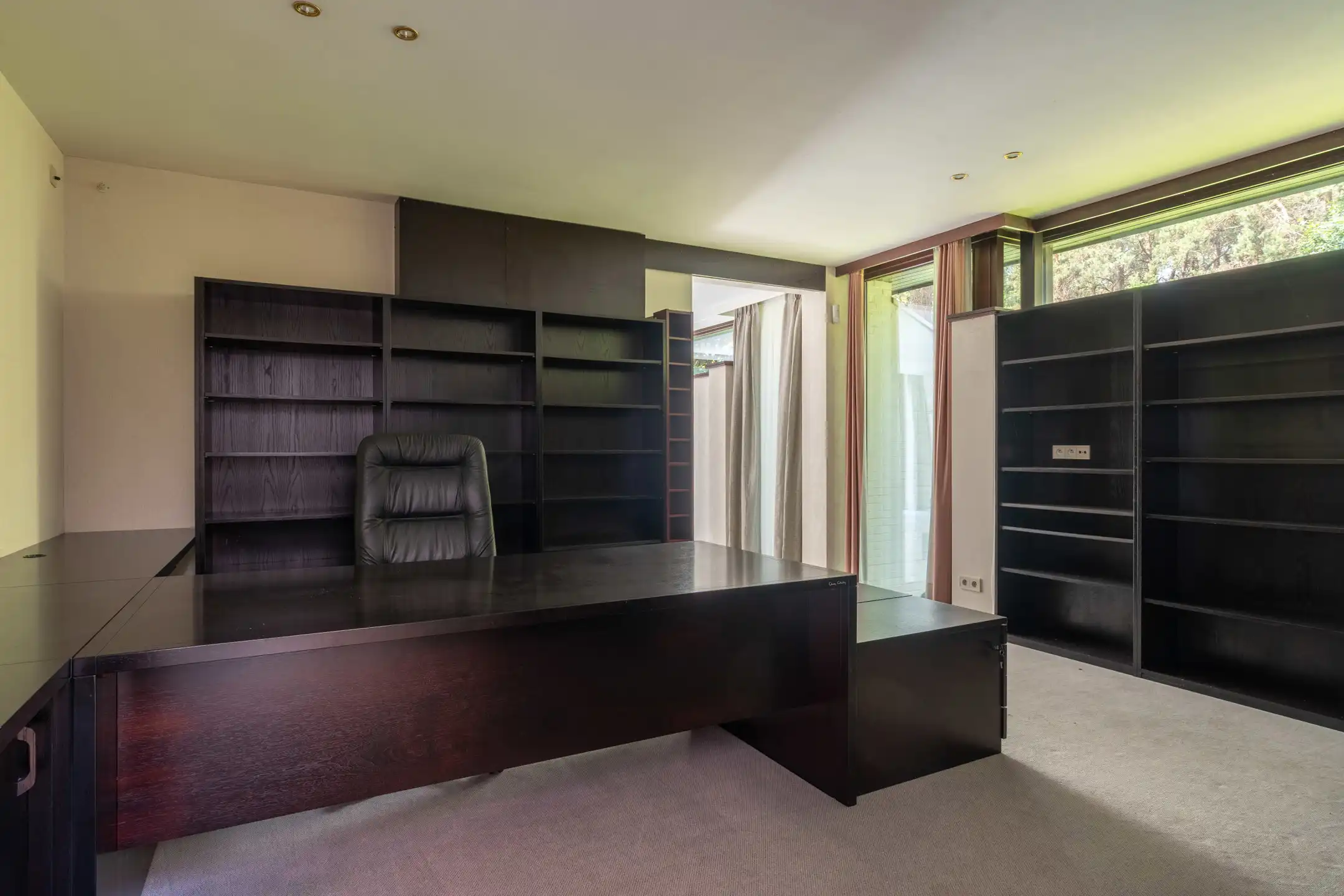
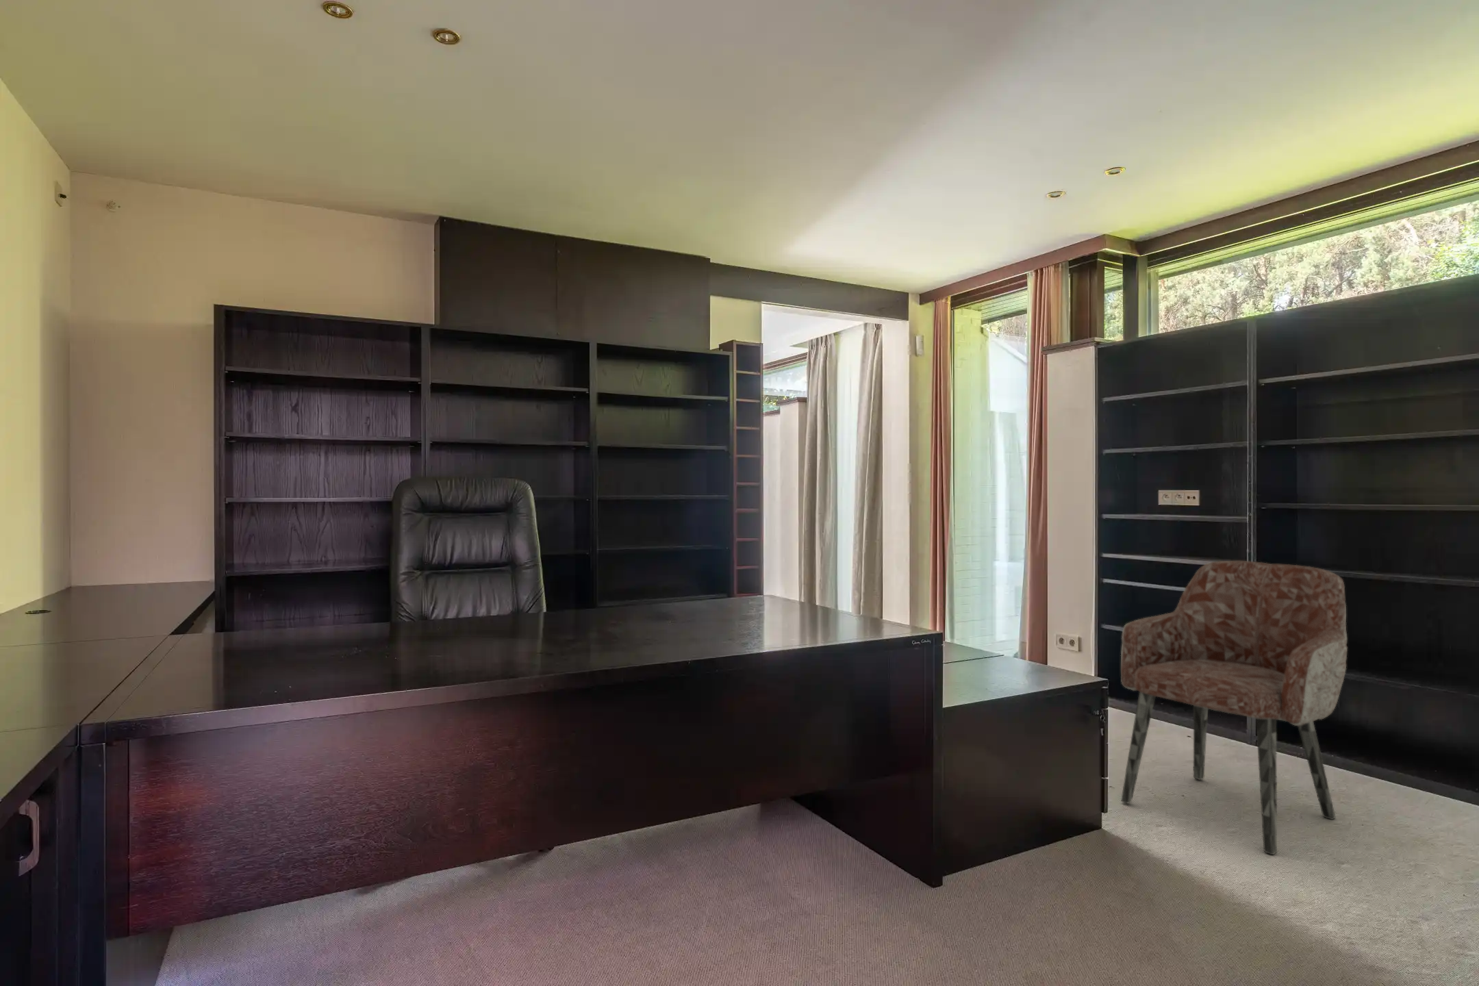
+ armchair [1120,560,1348,855]
